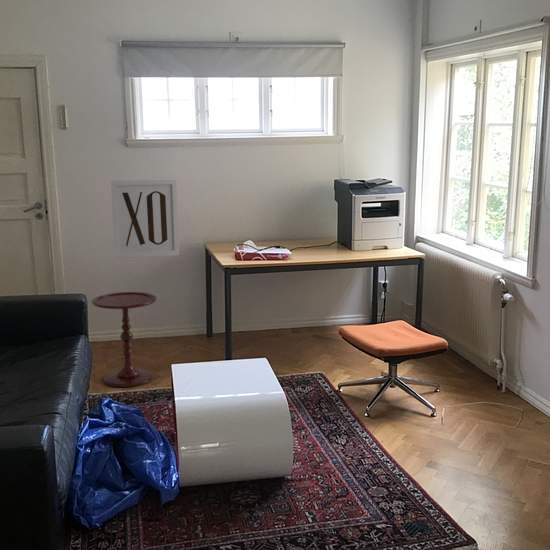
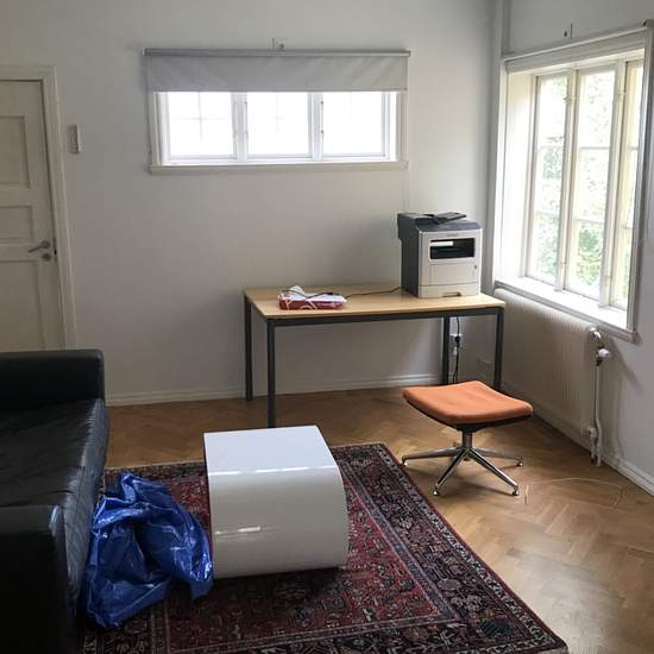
- side table [91,291,157,388]
- wall art [110,178,180,259]
